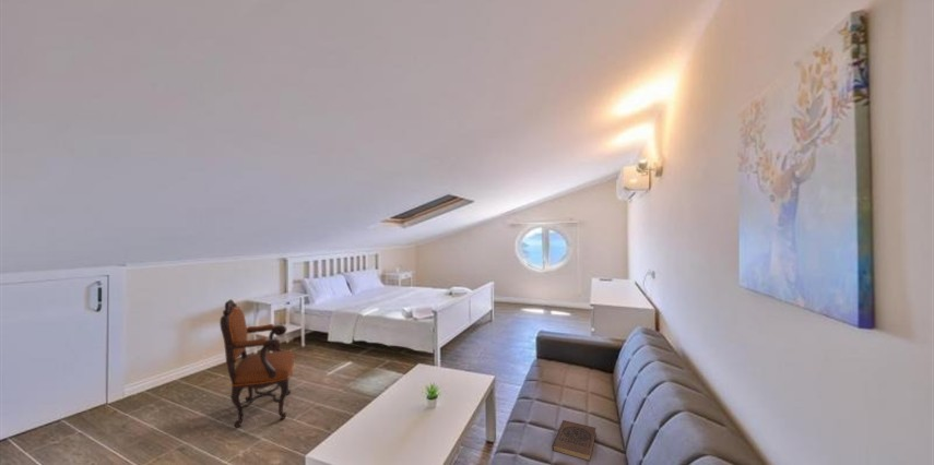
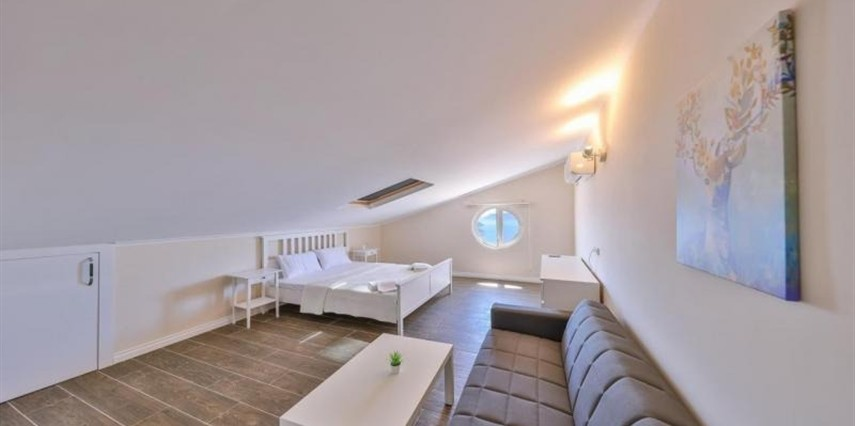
- armchair [218,299,295,429]
- book [551,419,598,462]
